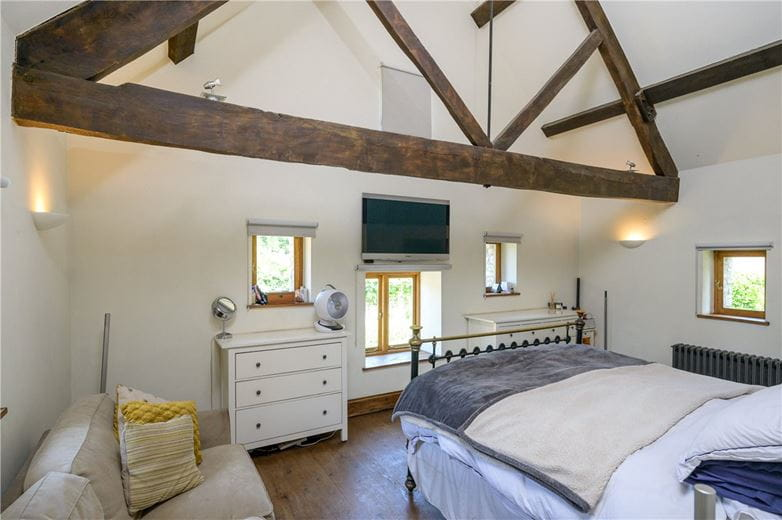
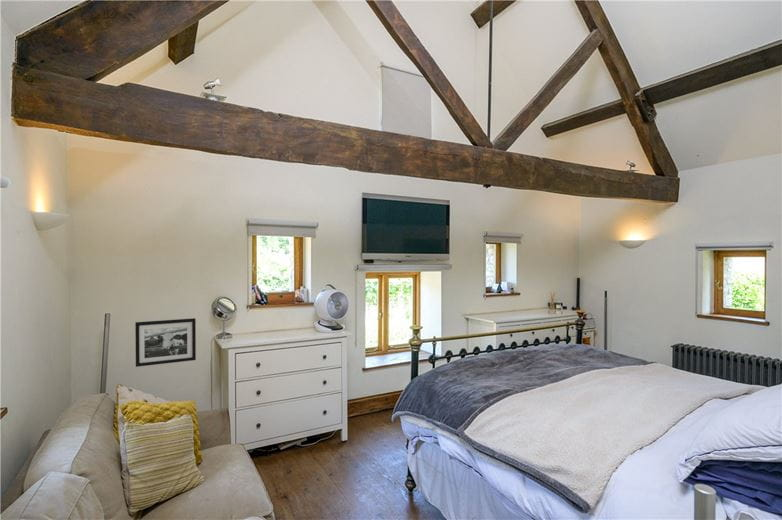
+ picture frame [134,317,197,368]
